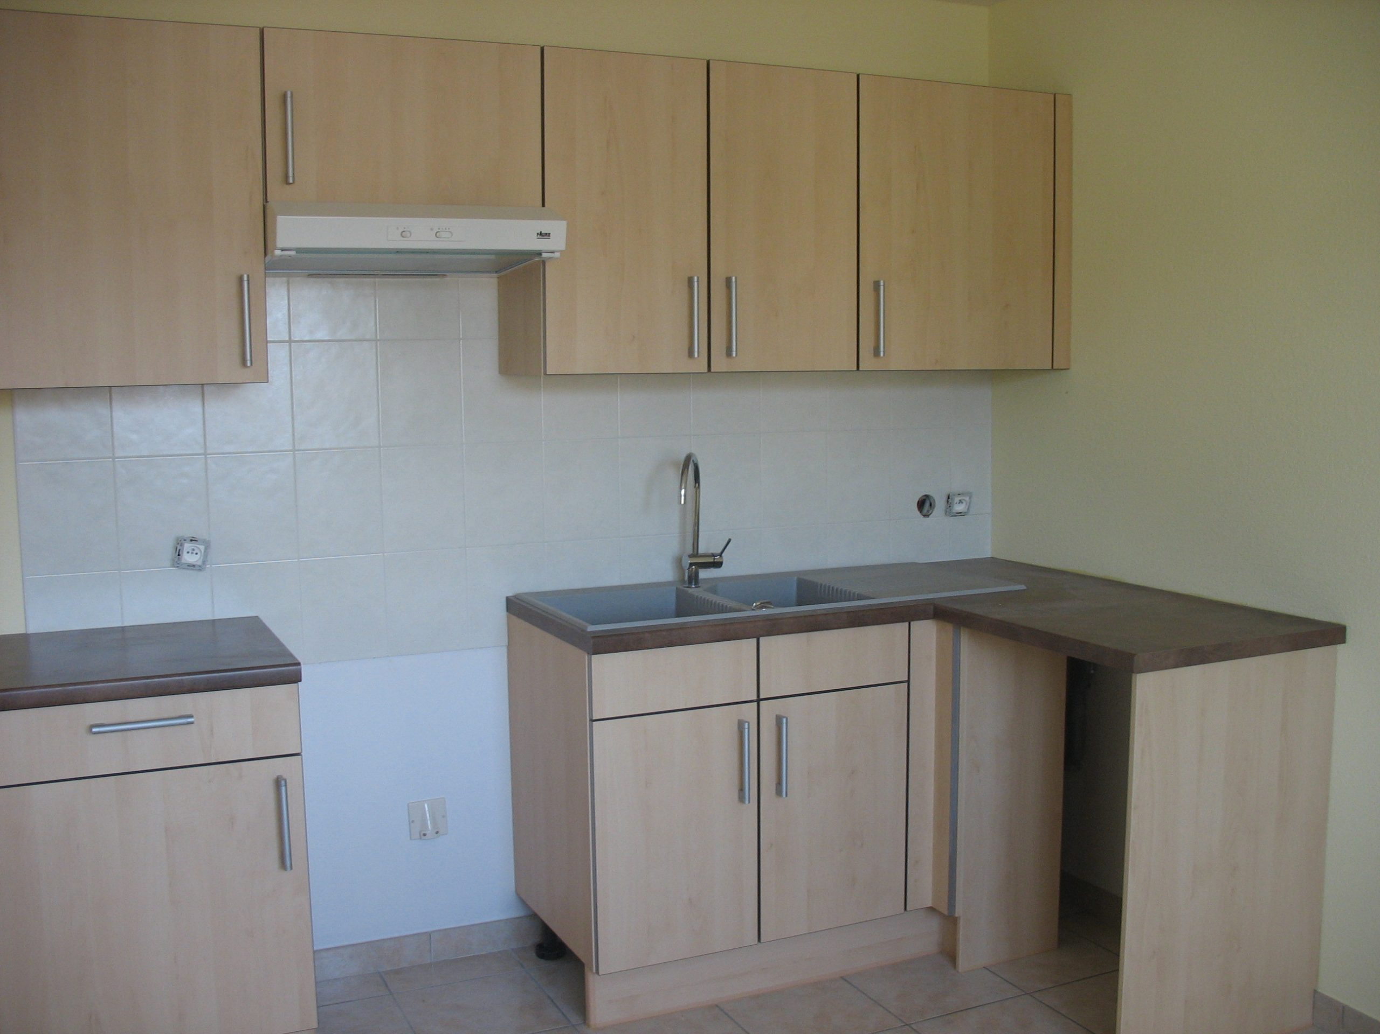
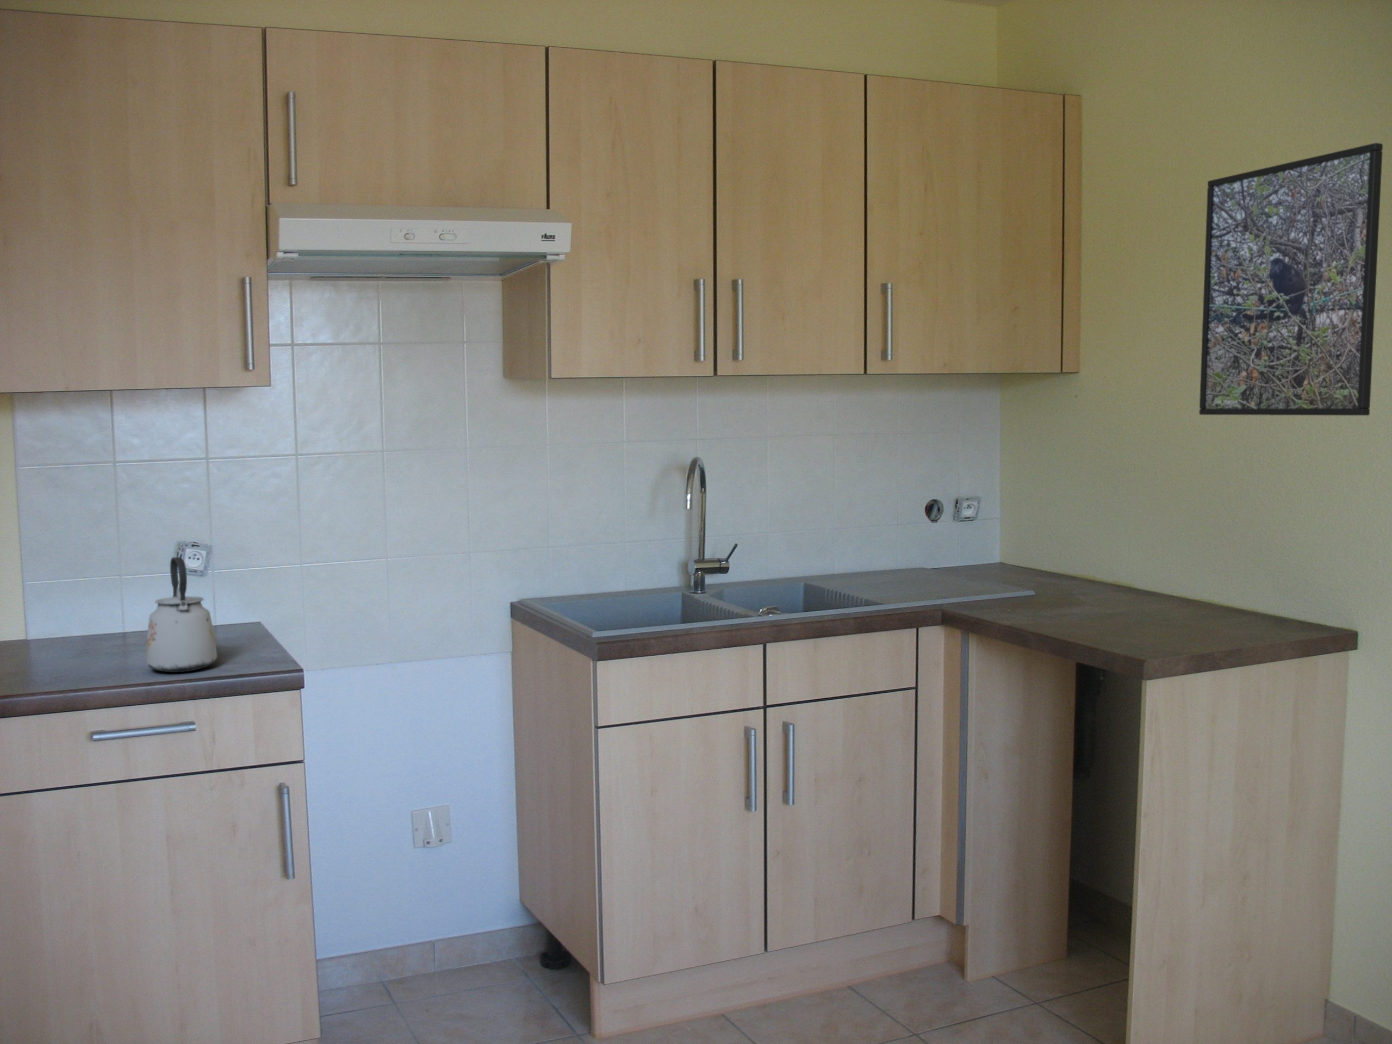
+ kettle [145,556,217,672]
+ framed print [1198,143,1383,416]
